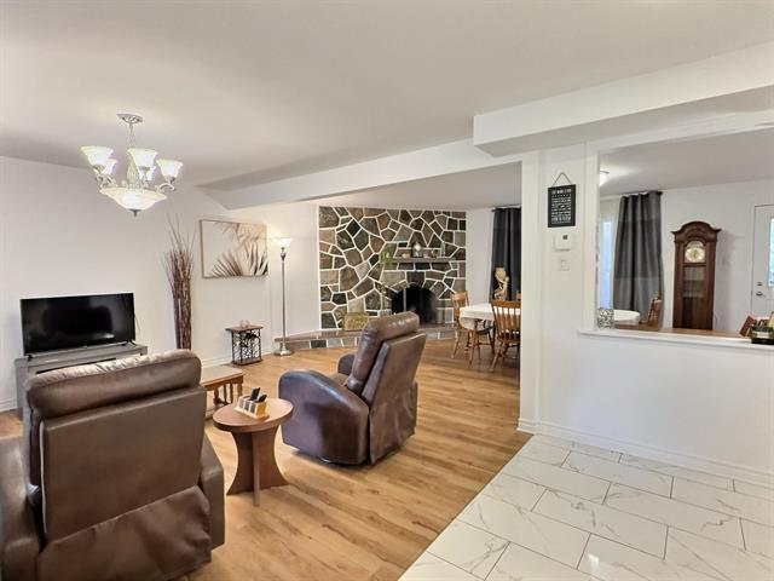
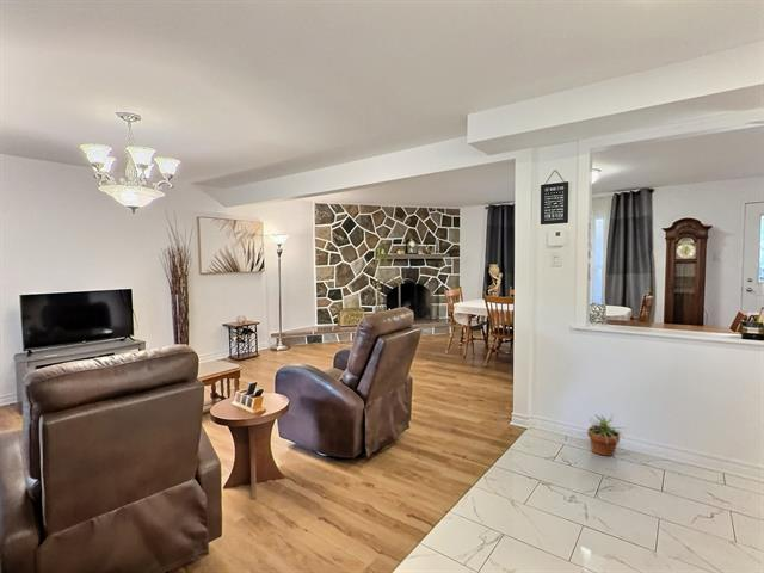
+ potted plant [581,413,629,457]
